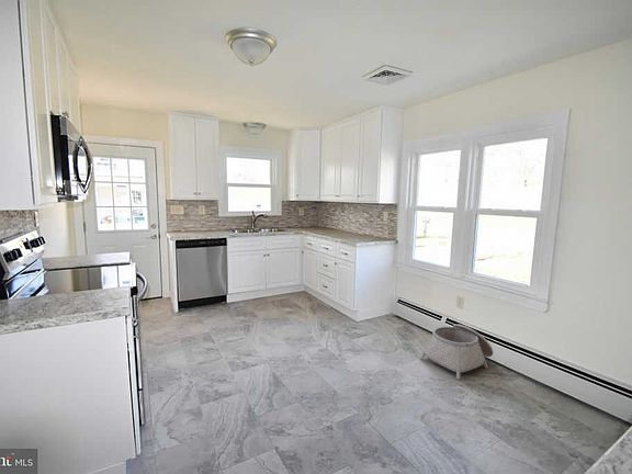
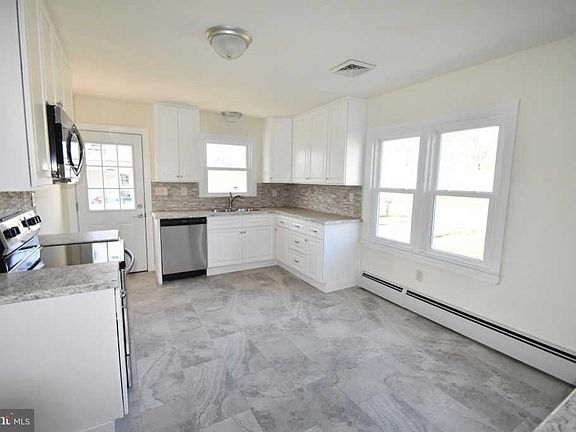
- basket [419,324,495,380]
